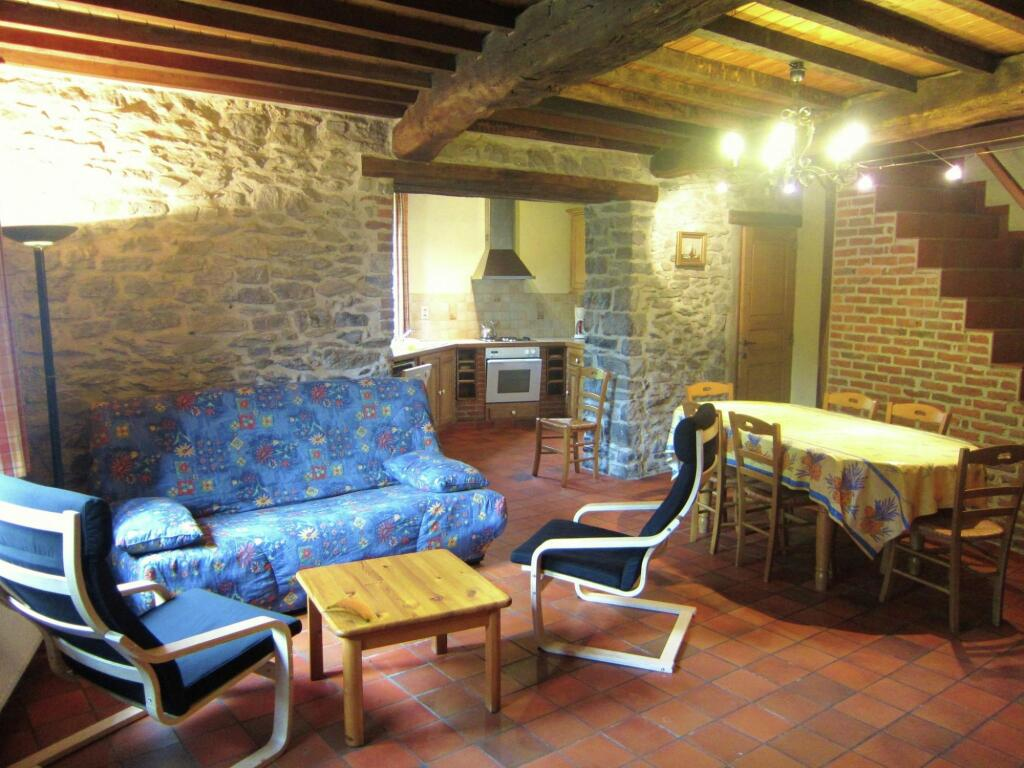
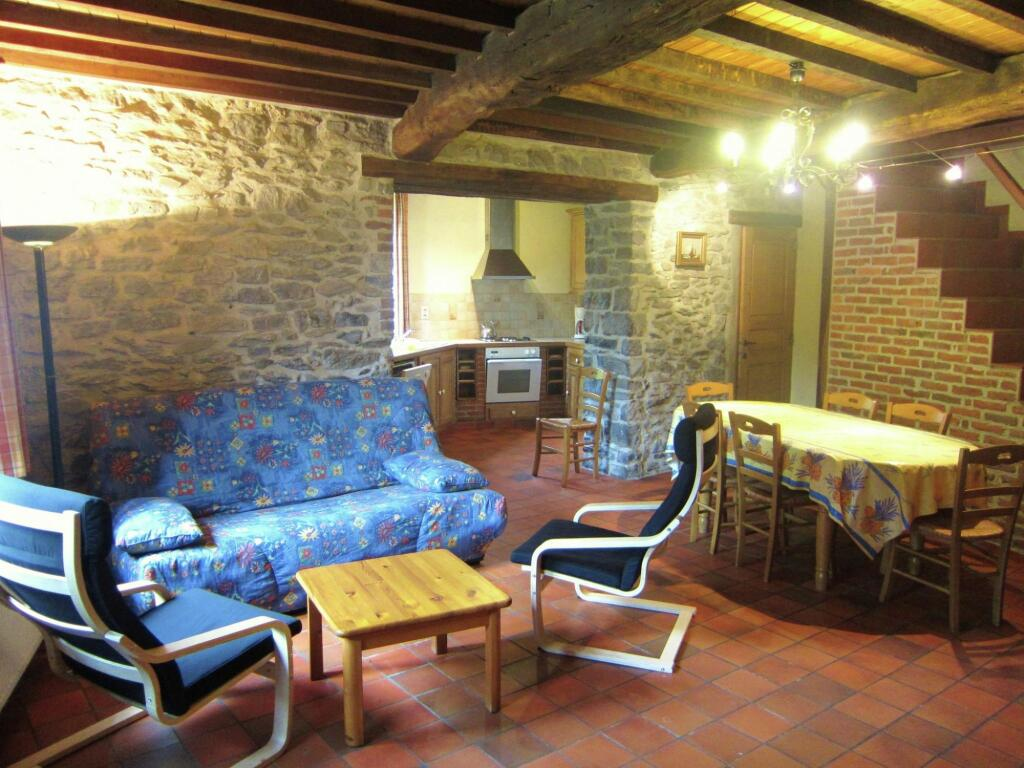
- banana [325,597,373,623]
